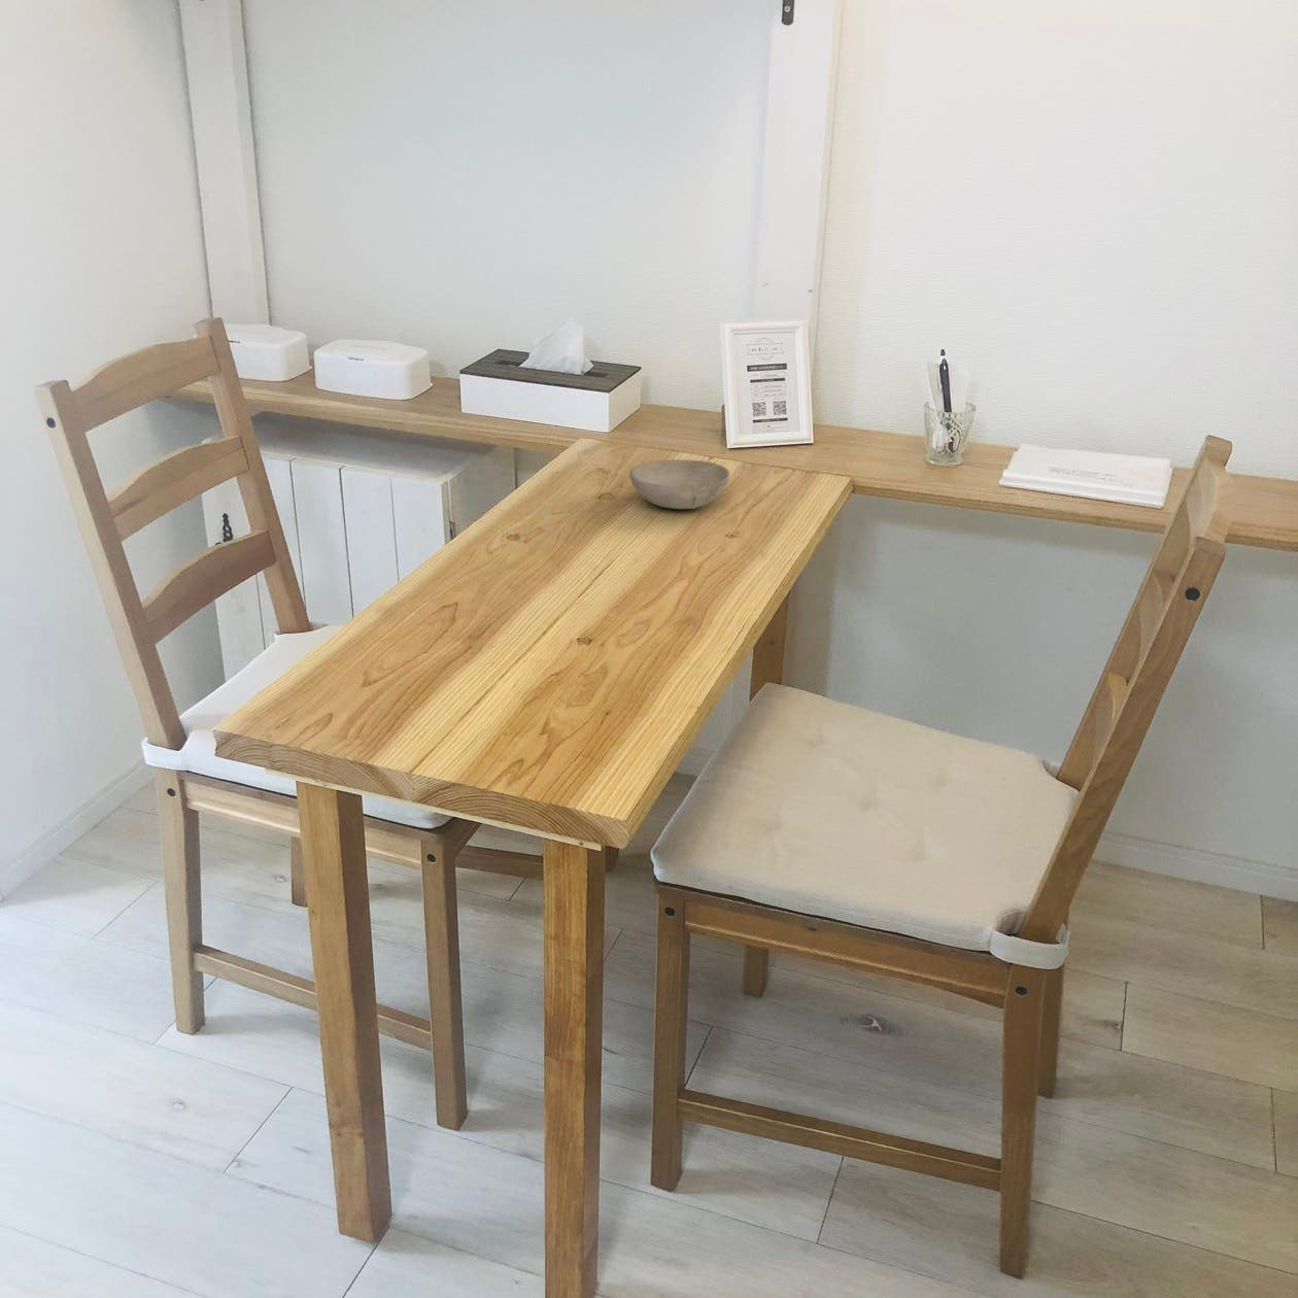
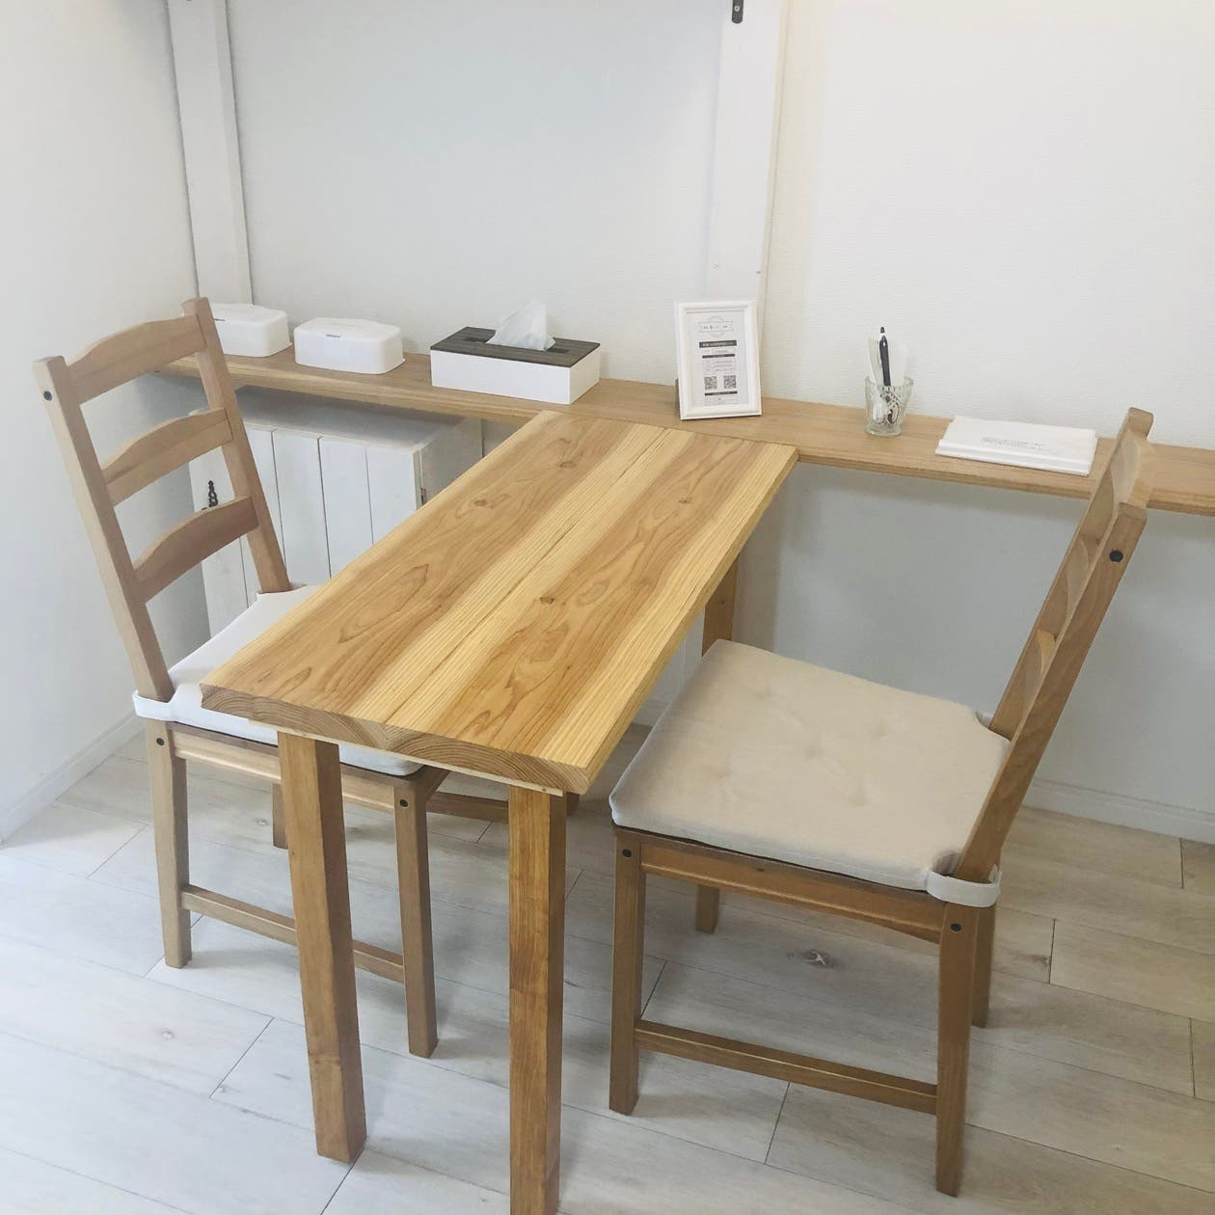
- bowl [629,459,731,510]
